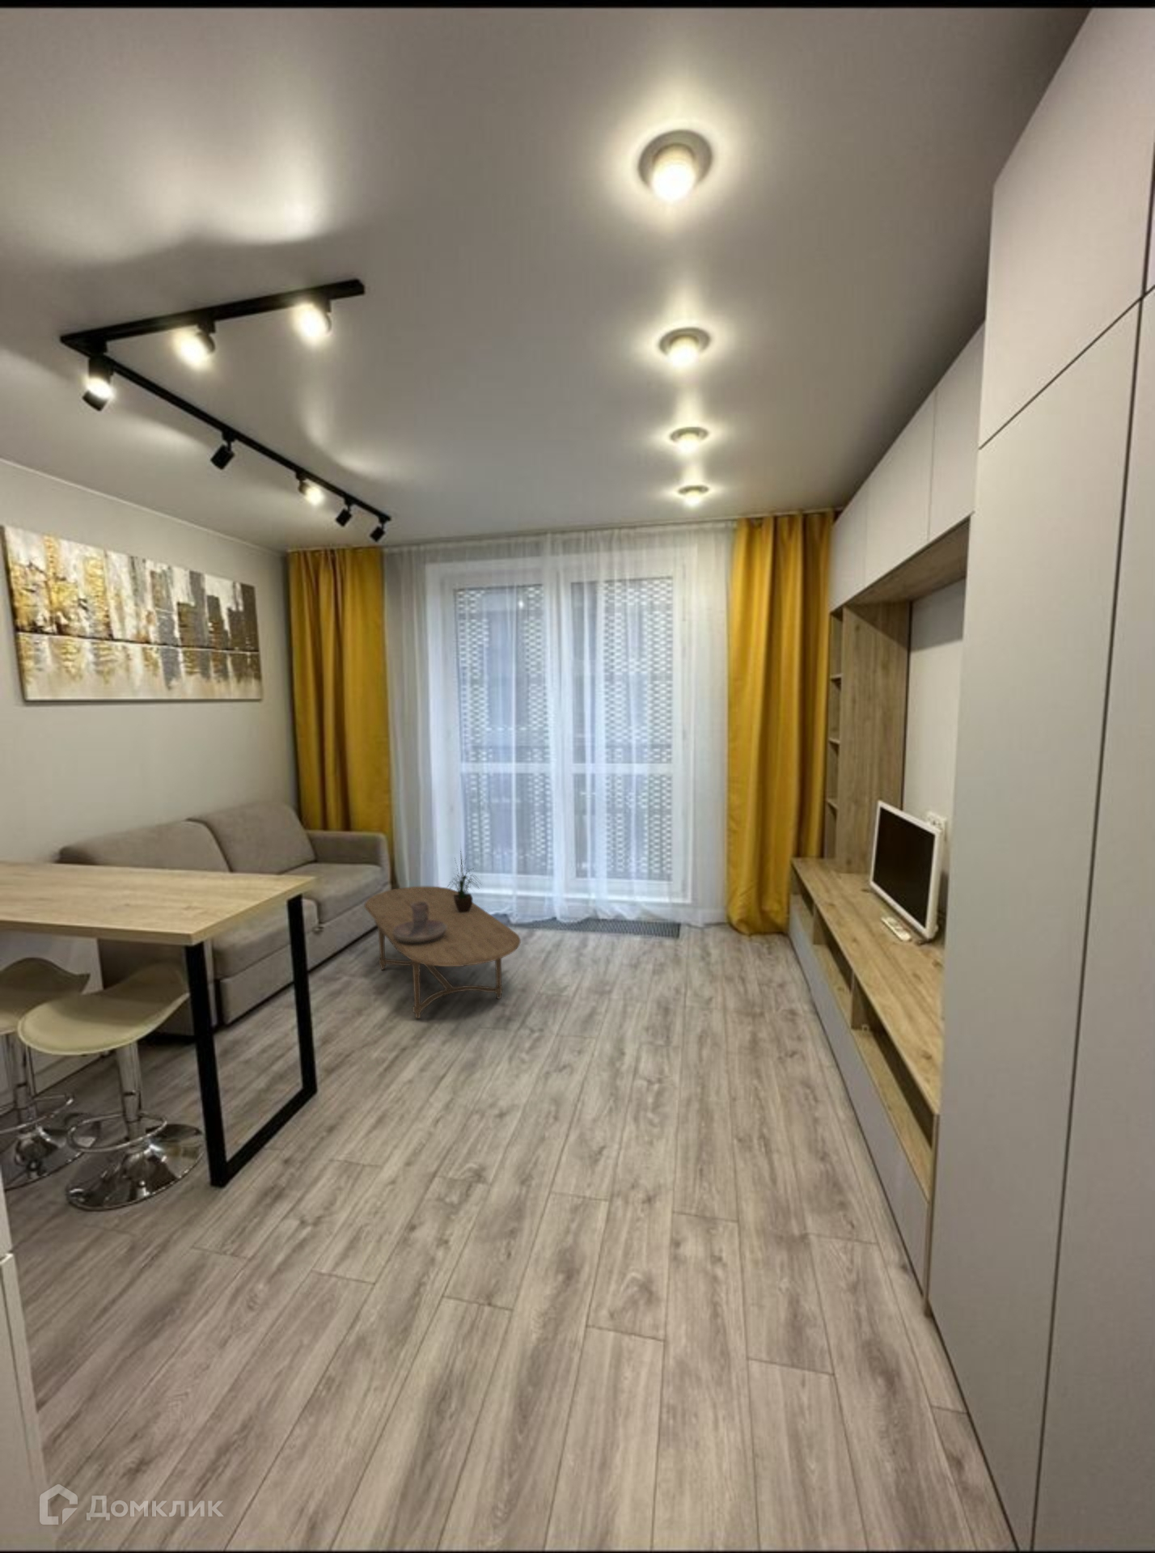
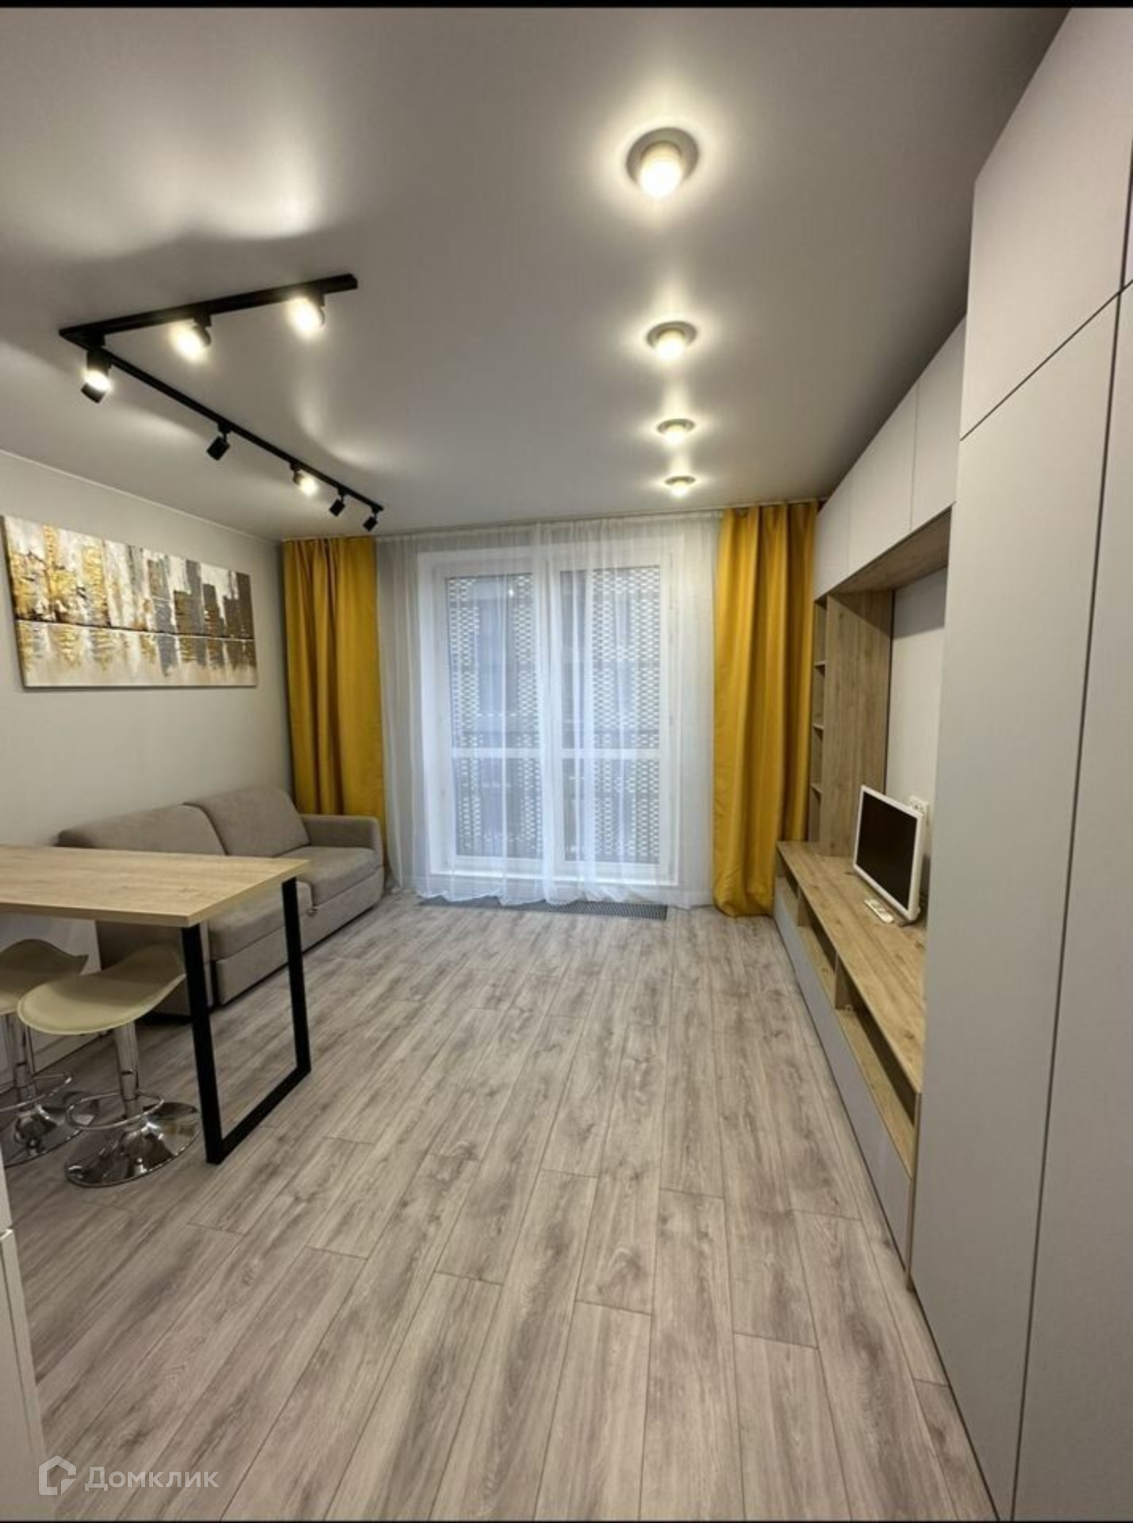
- candle holder [392,901,446,943]
- coffee table [363,886,522,1019]
- potted plant [445,843,484,914]
